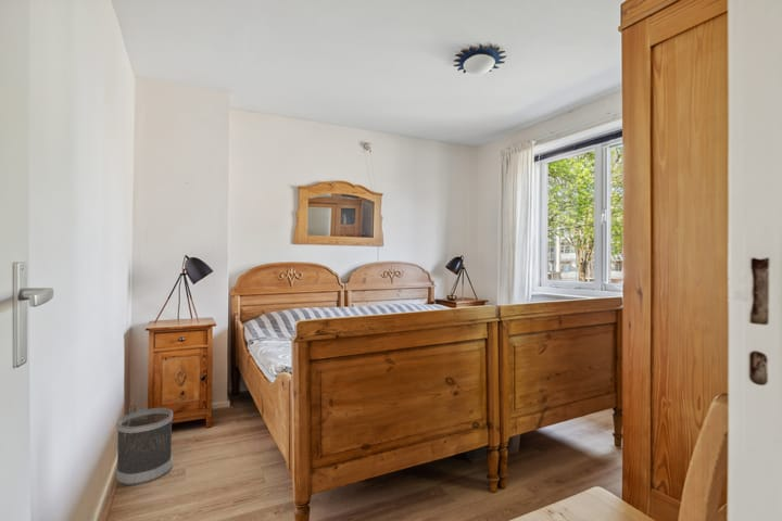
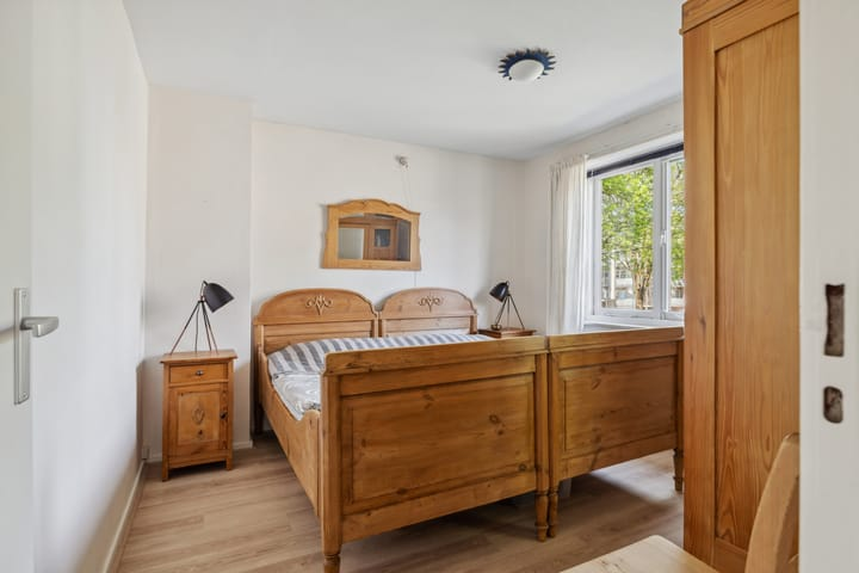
- wastebasket [115,407,174,486]
